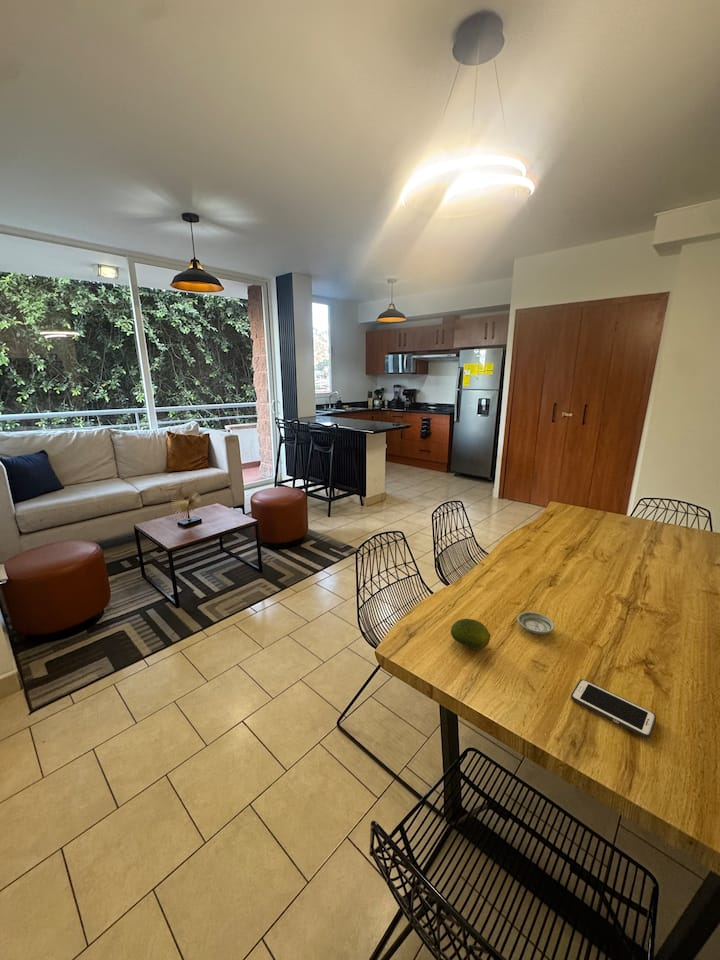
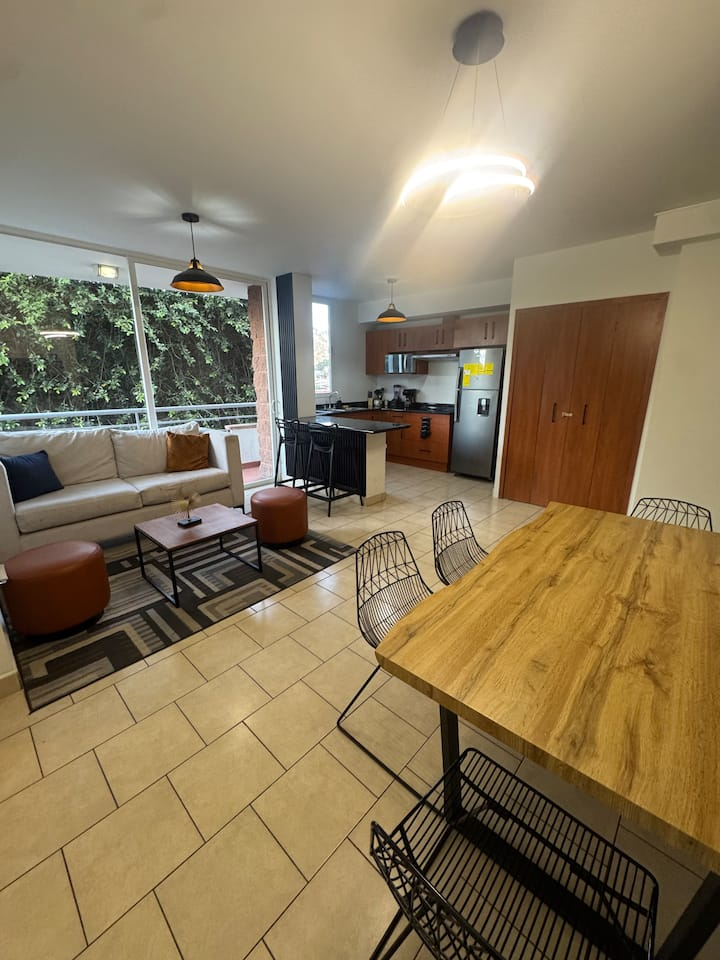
- fruit [450,618,492,651]
- cell phone [570,678,657,739]
- saucer [516,611,555,635]
